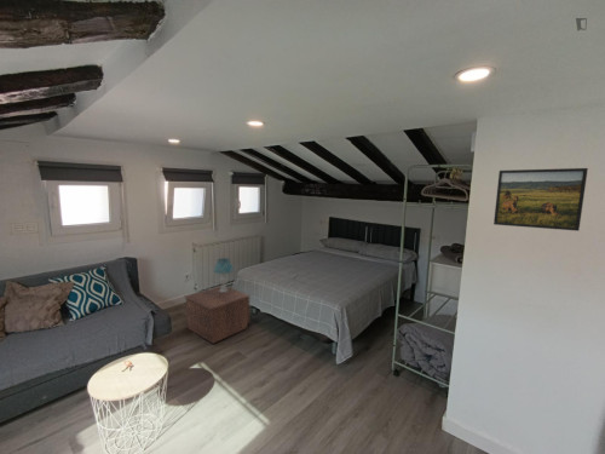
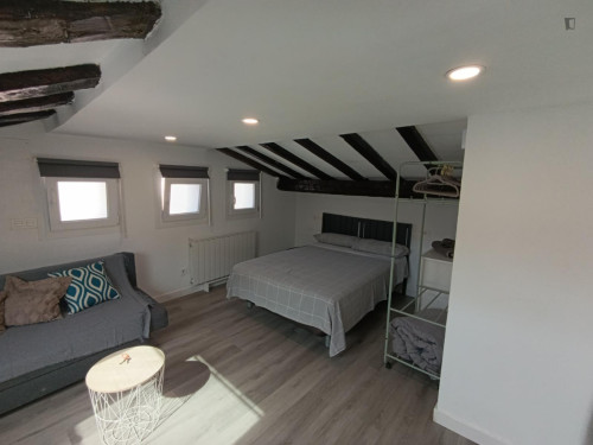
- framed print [492,167,589,232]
- table lamp [213,257,235,292]
- nightstand [183,285,252,345]
